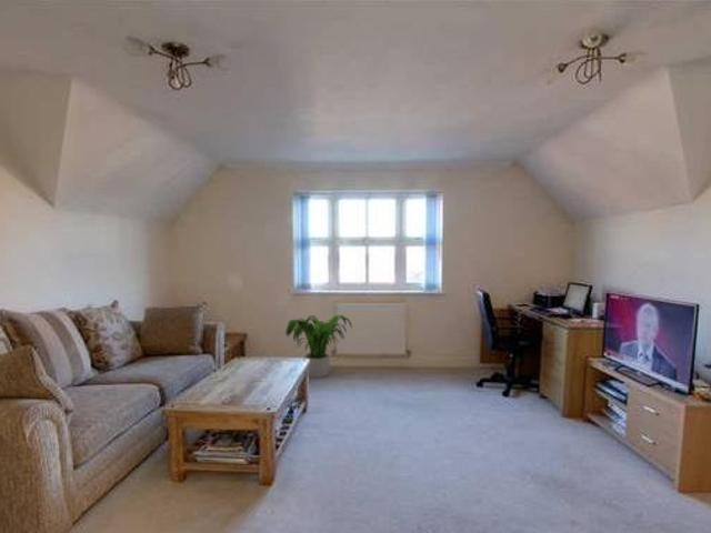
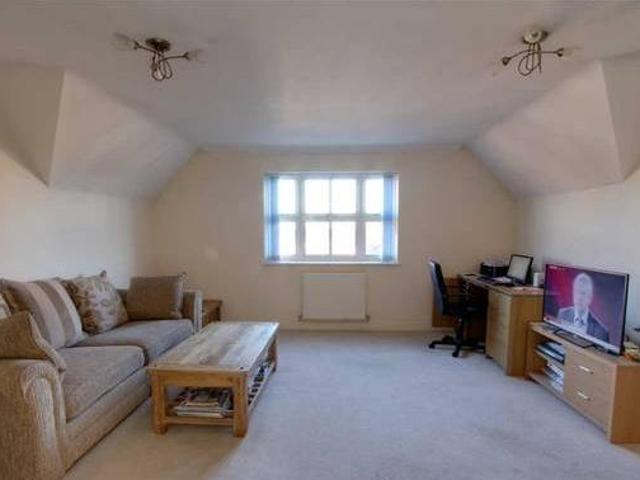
- potted plant [284,314,352,379]
